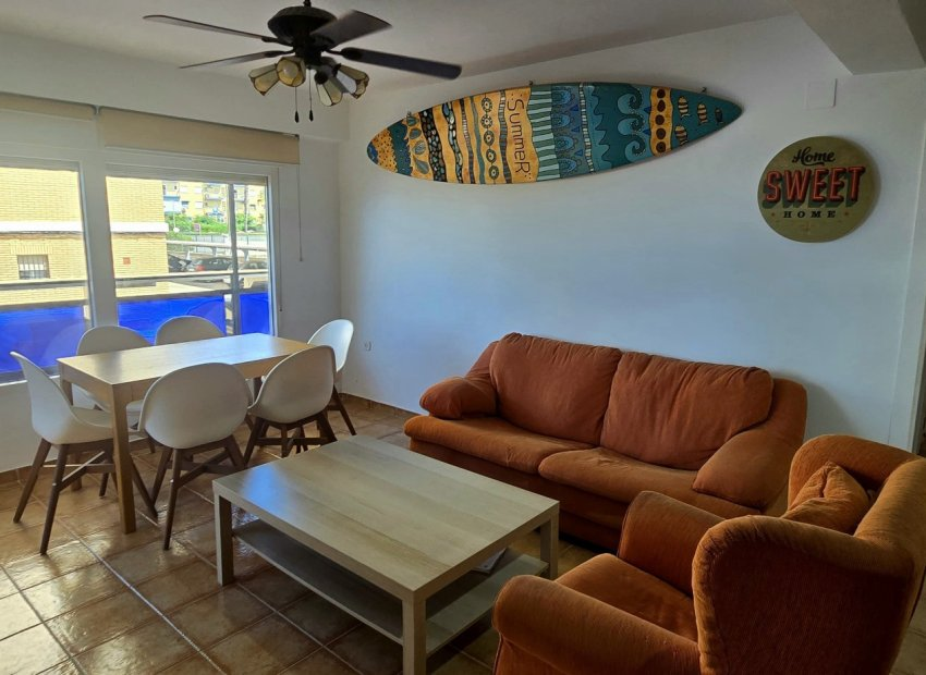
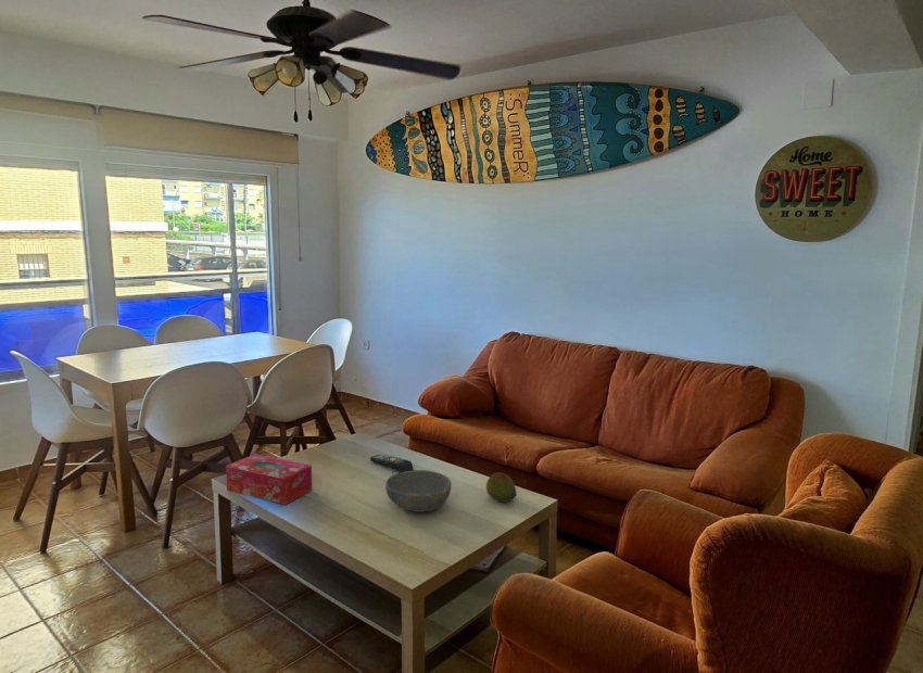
+ remote control [369,454,414,472]
+ fruit [485,471,517,504]
+ bowl [384,469,453,513]
+ tissue box [225,453,313,506]
